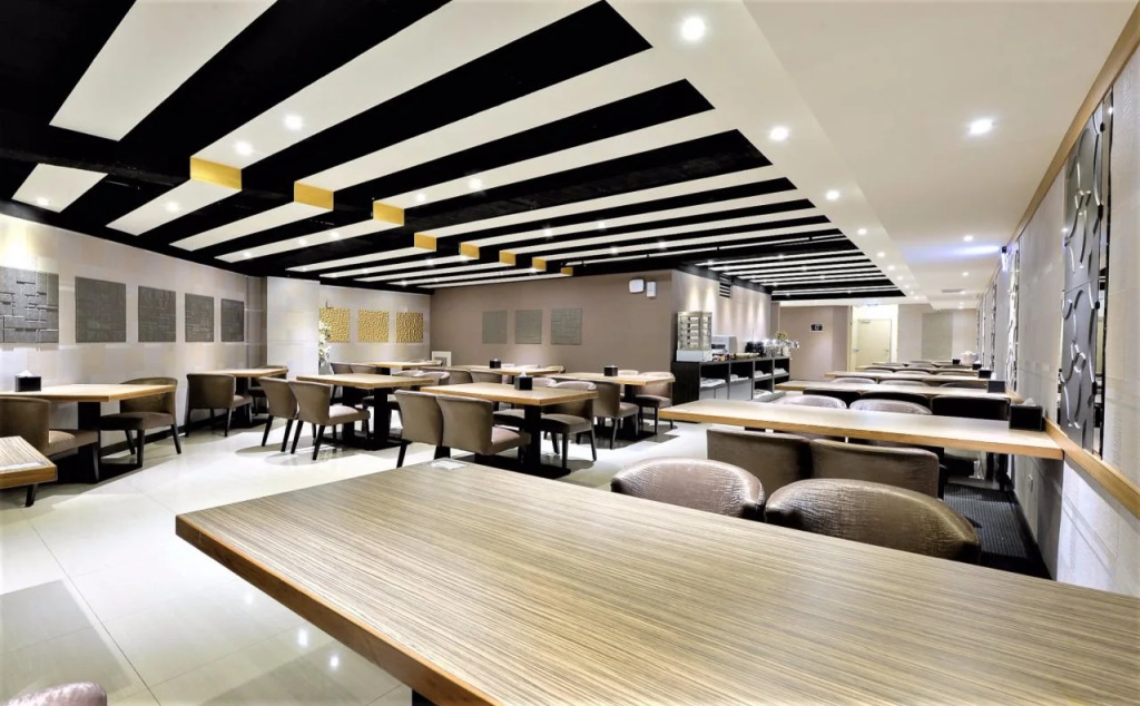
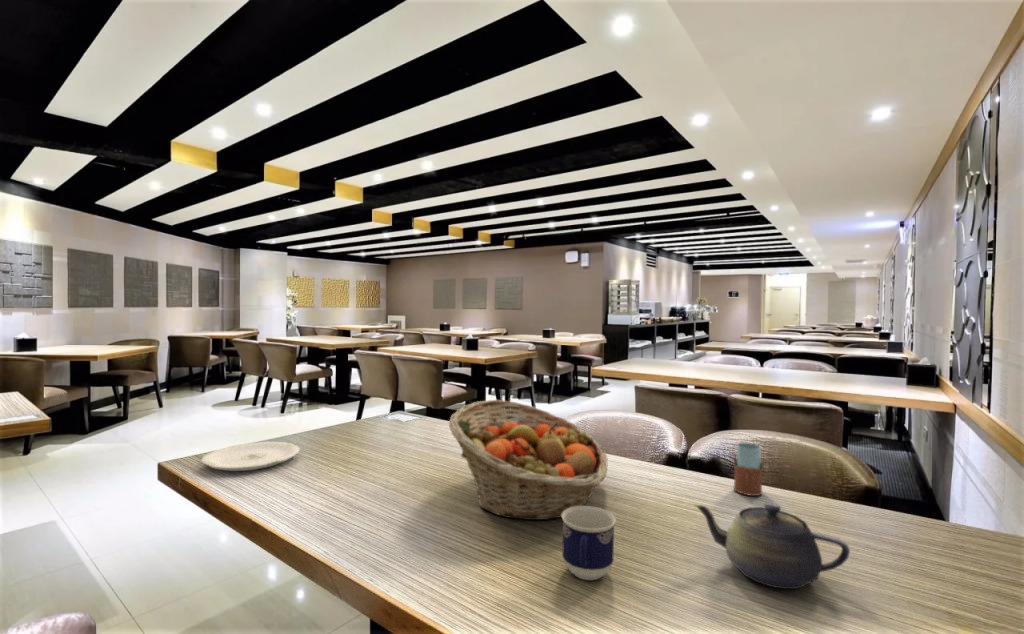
+ drinking glass [733,442,764,497]
+ fruit basket [448,399,609,521]
+ plate [200,441,301,472]
+ cup [561,505,617,581]
+ teapot [693,503,851,590]
